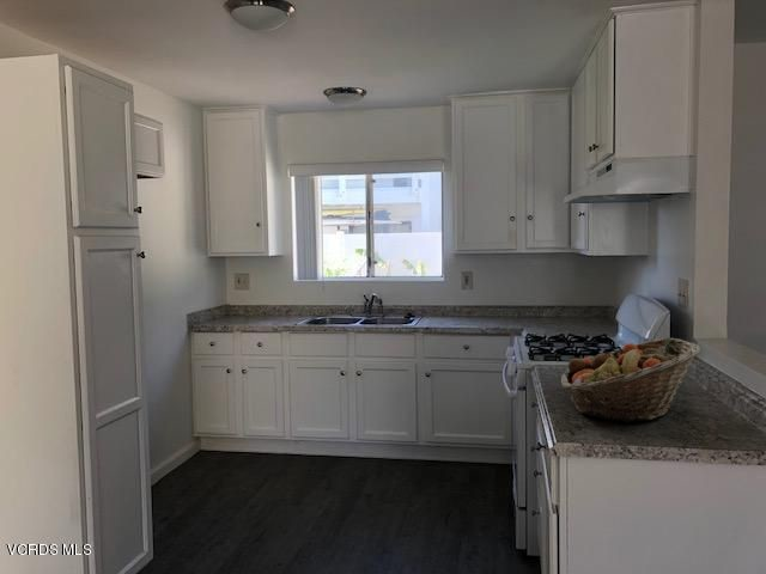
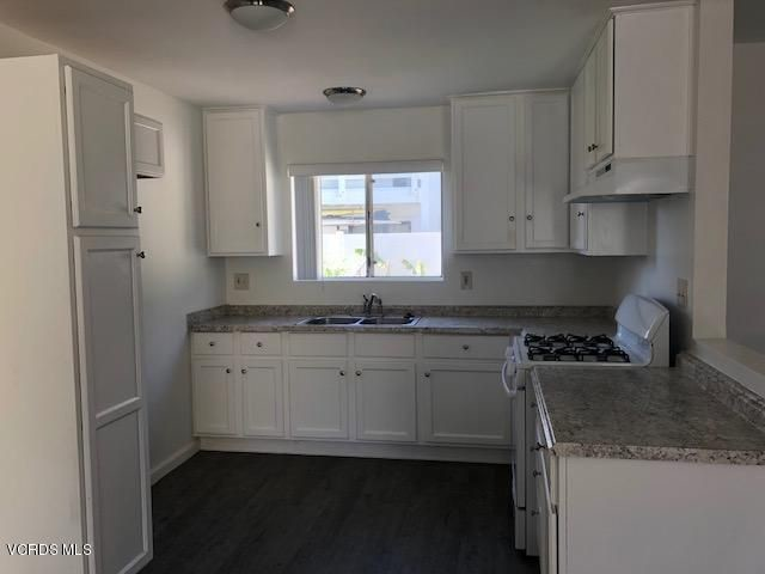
- fruit basket [560,337,701,423]
